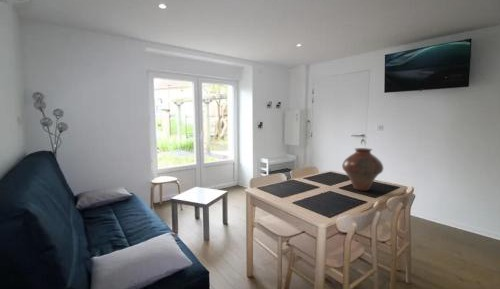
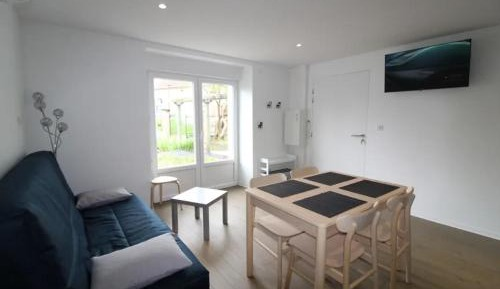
- vase [341,147,384,192]
